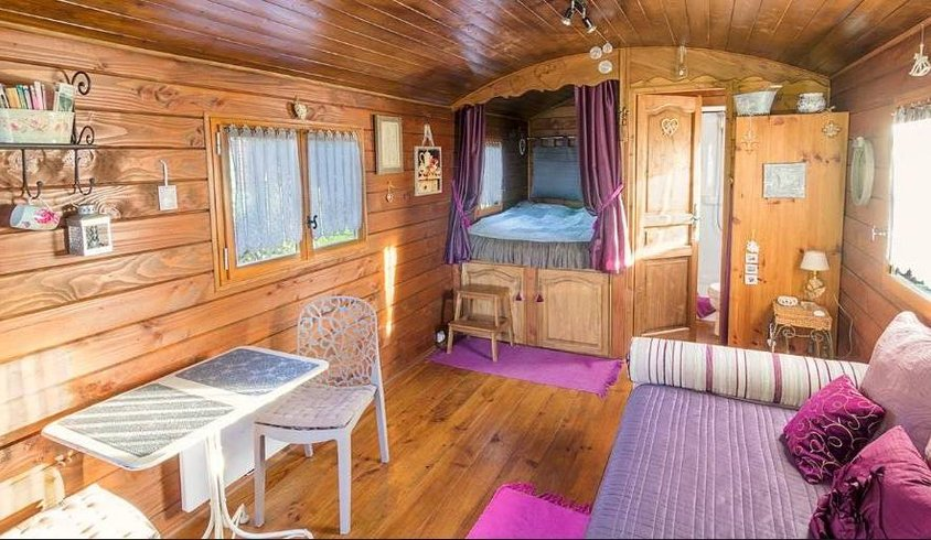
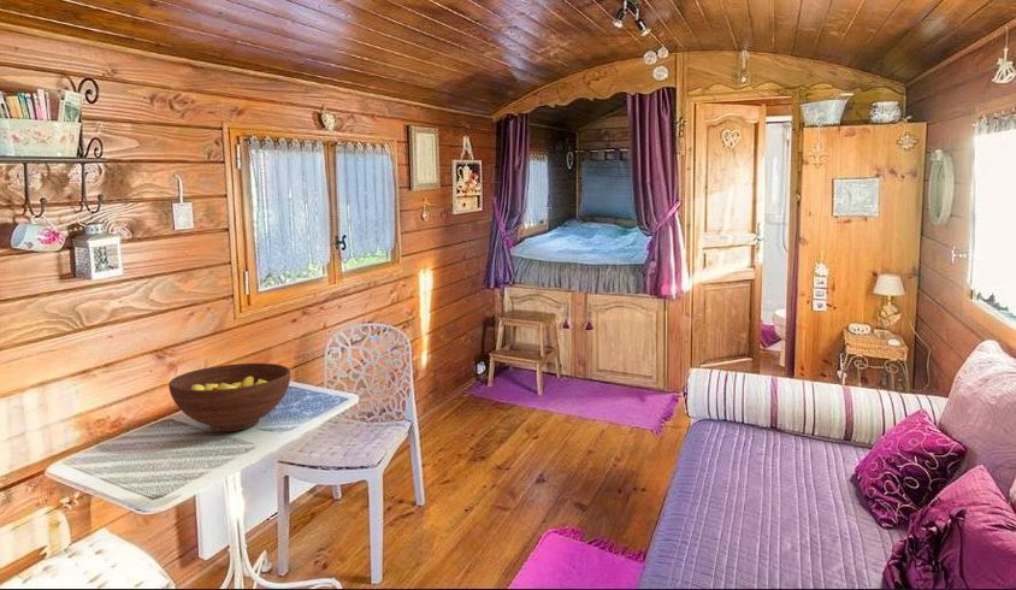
+ fruit bowl [167,362,291,432]
